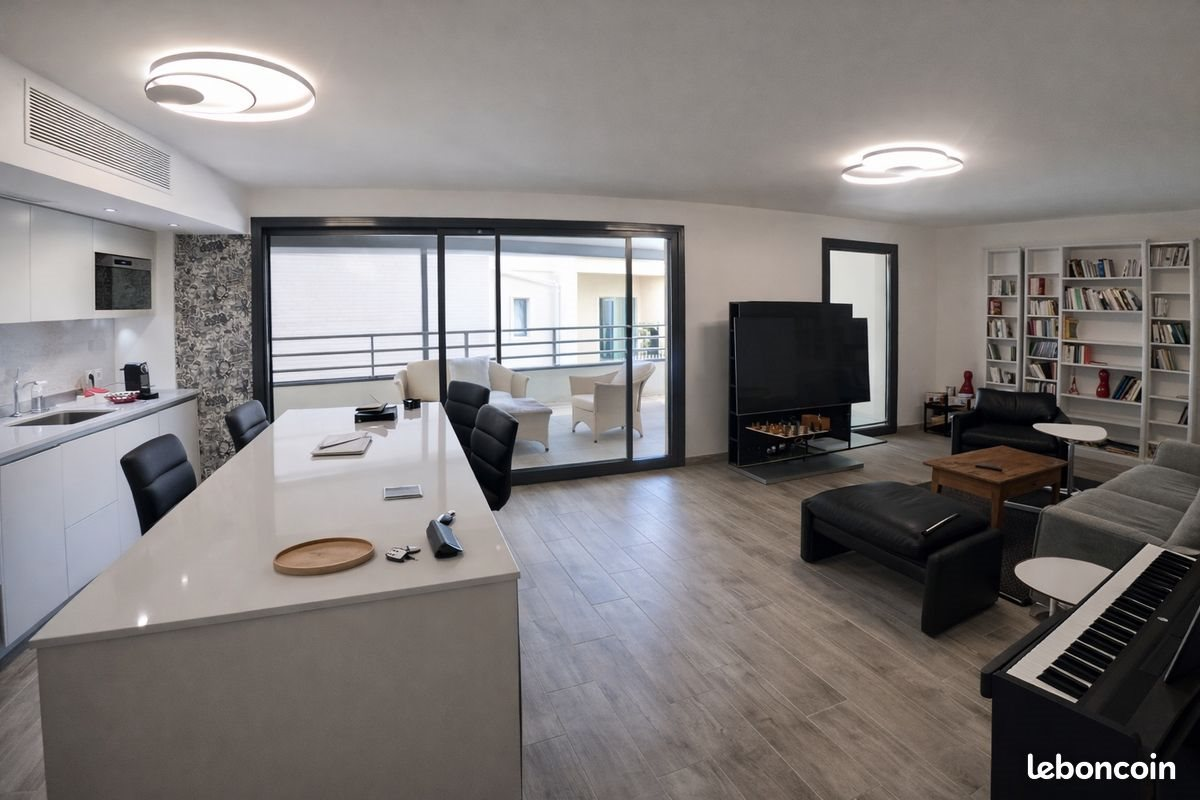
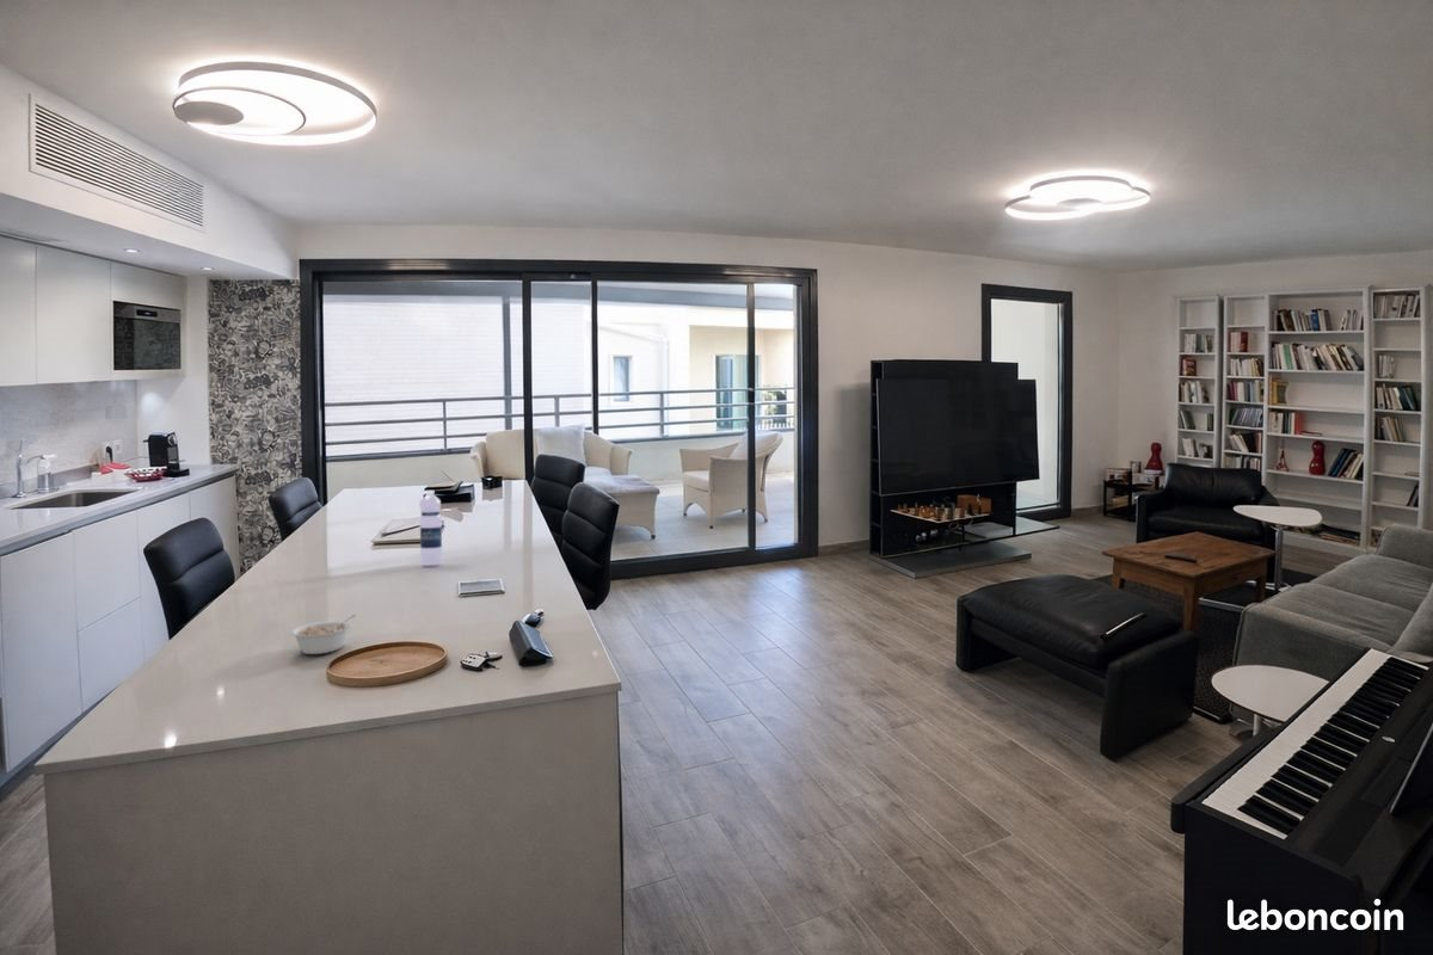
+ water bottle [418,489,443,567]
+ legume [289,614,357,655]
